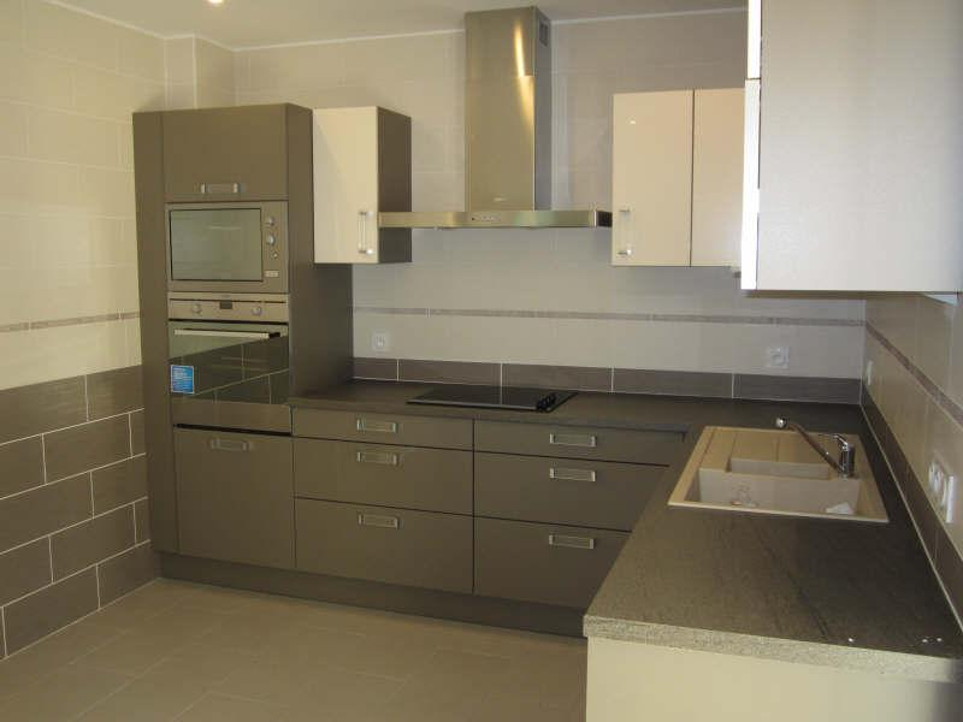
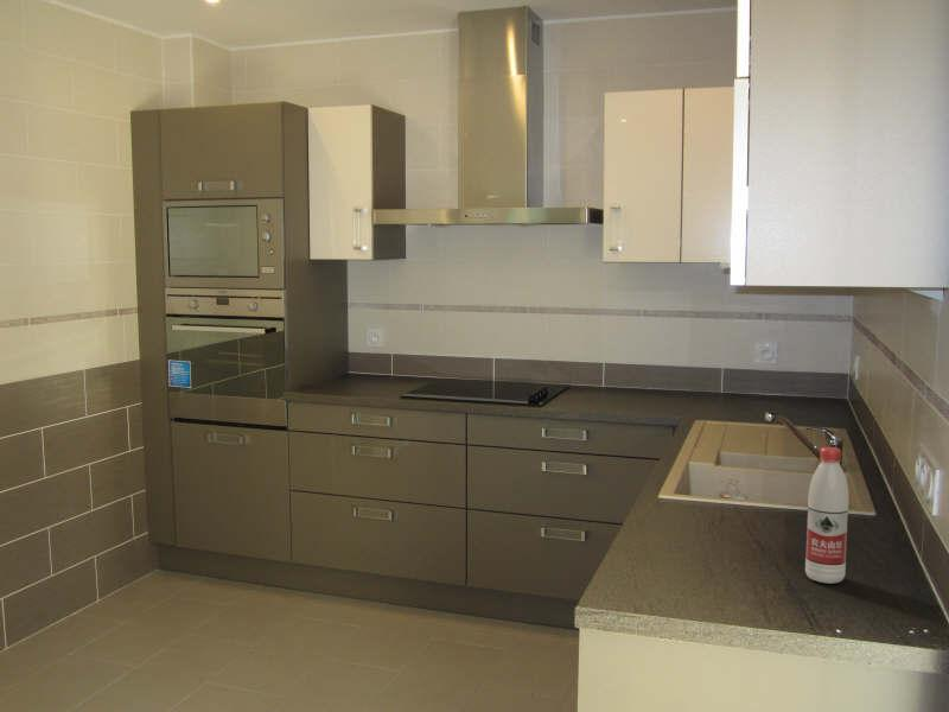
+ water bottle [804,446,851,585]
